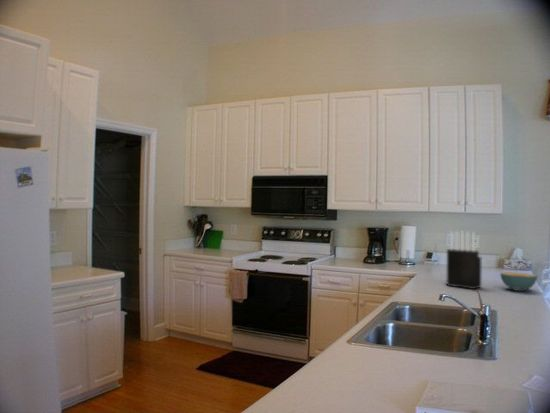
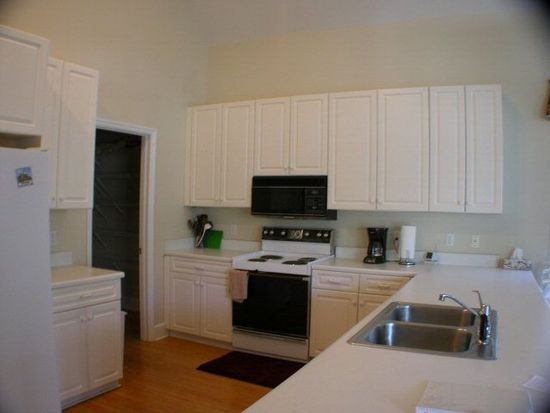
- knife block [446,230,482,290]
- cereal bowl [499,271,538,292]
